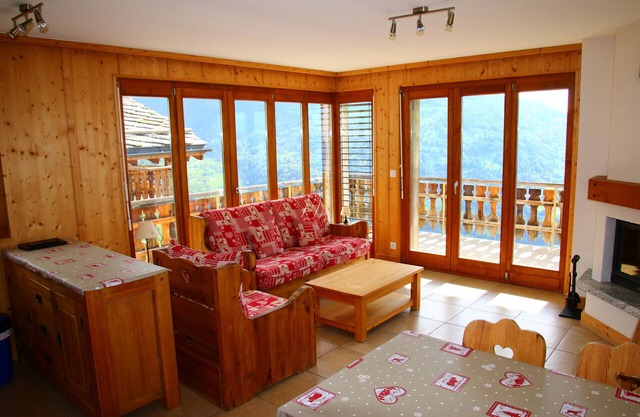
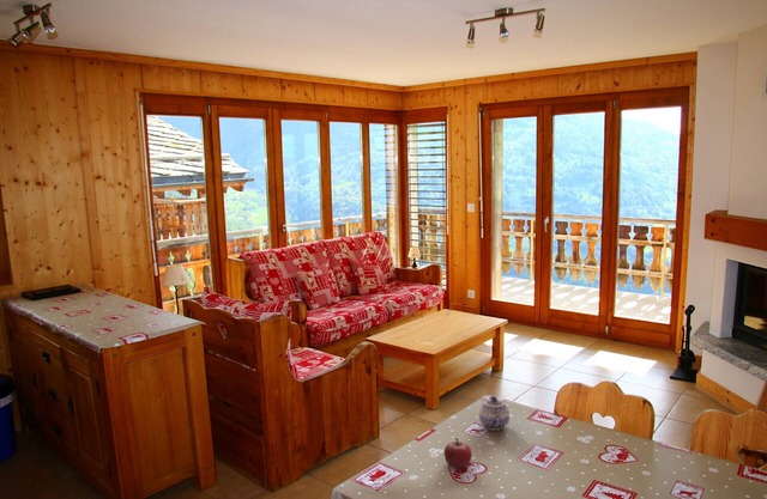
+ fruit [443,437,473,470]
+ teapot [478,395,511,432]
